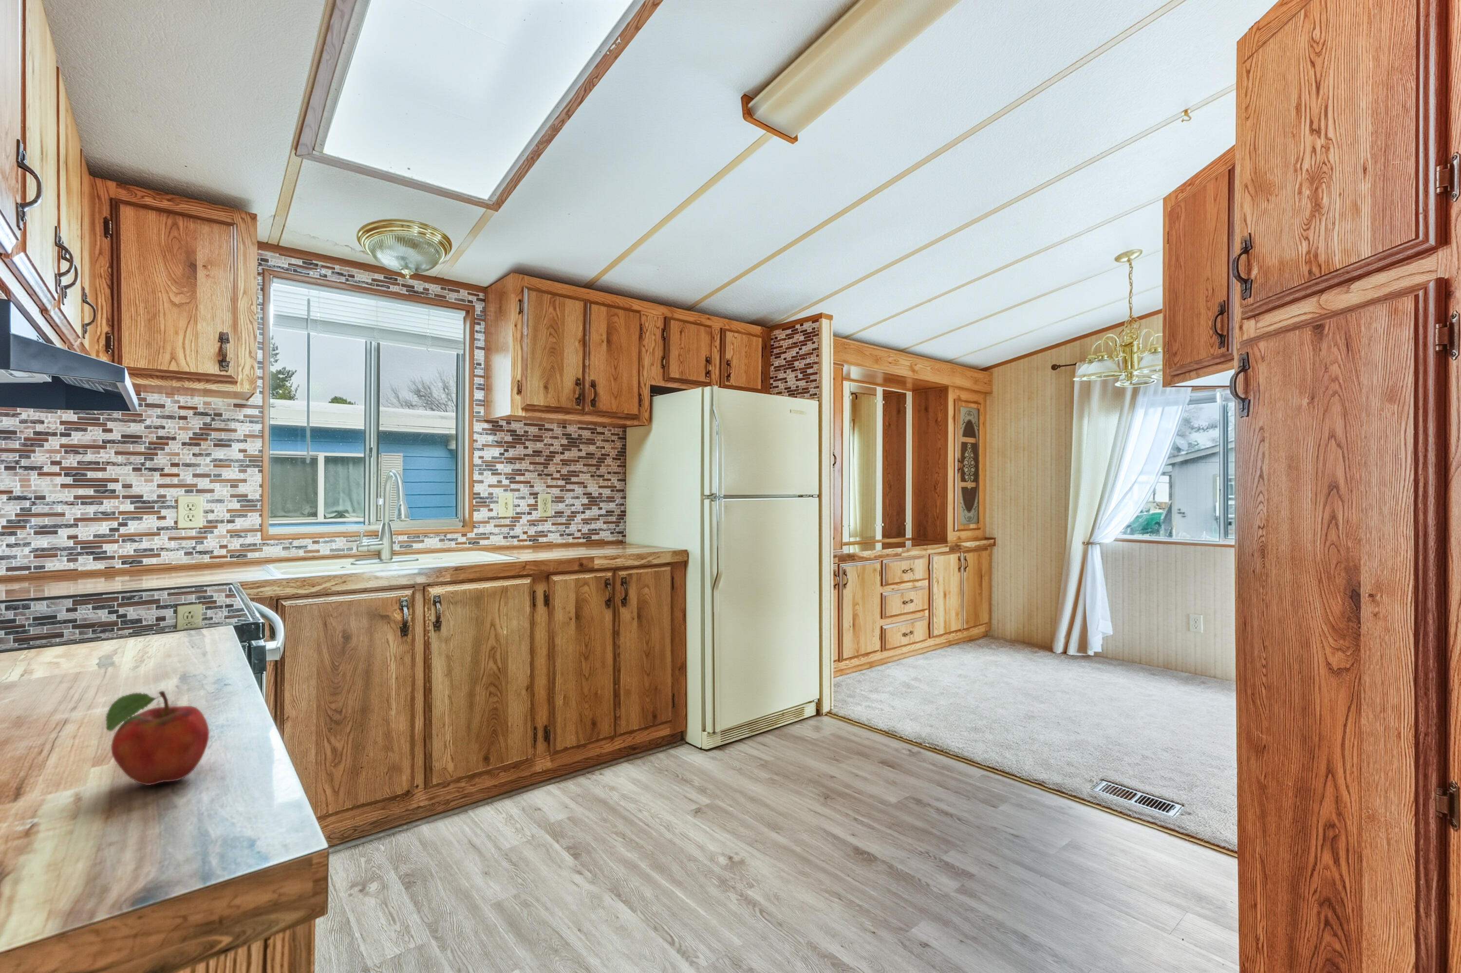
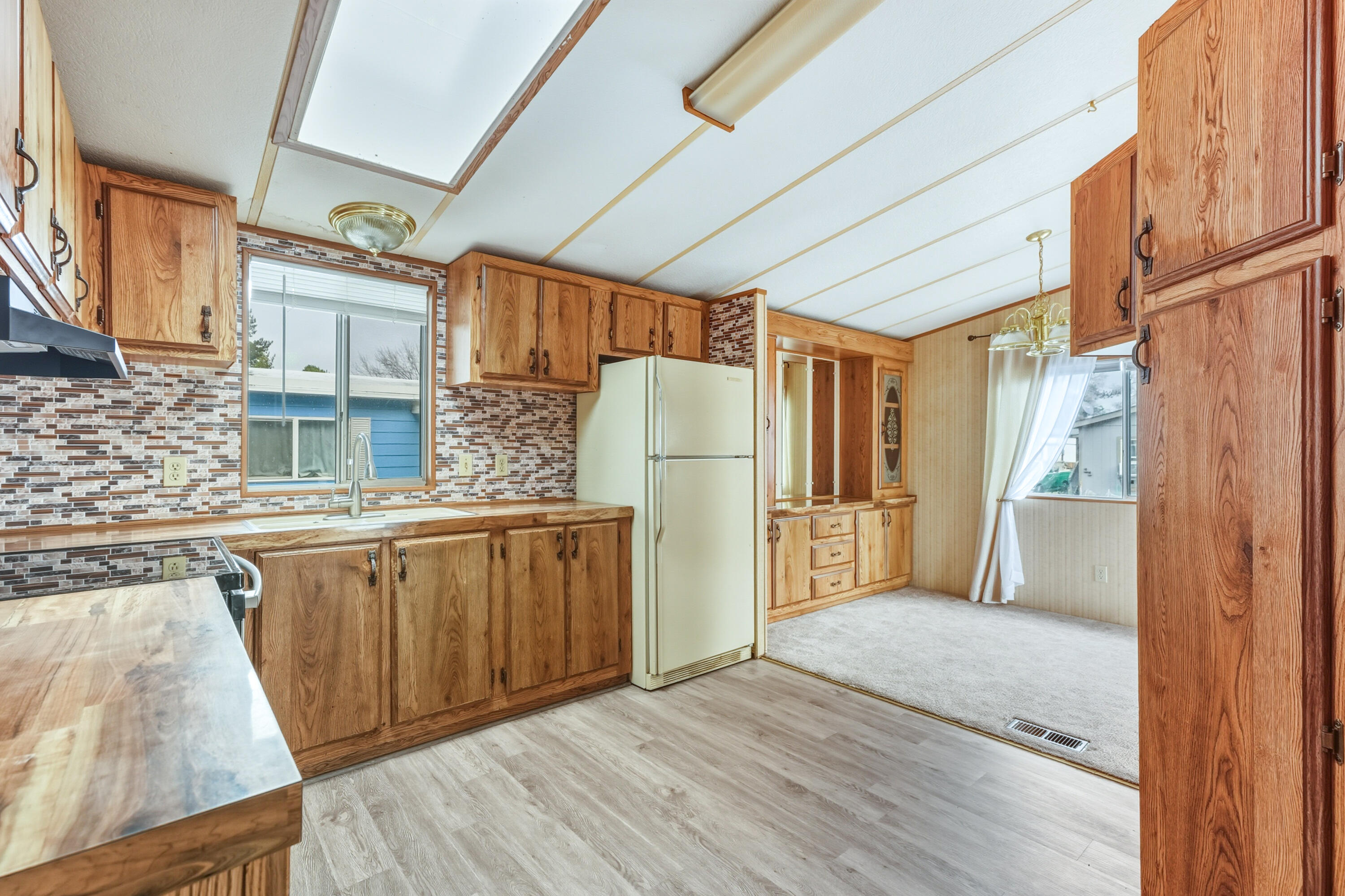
- fruit [105,691,210,785]
